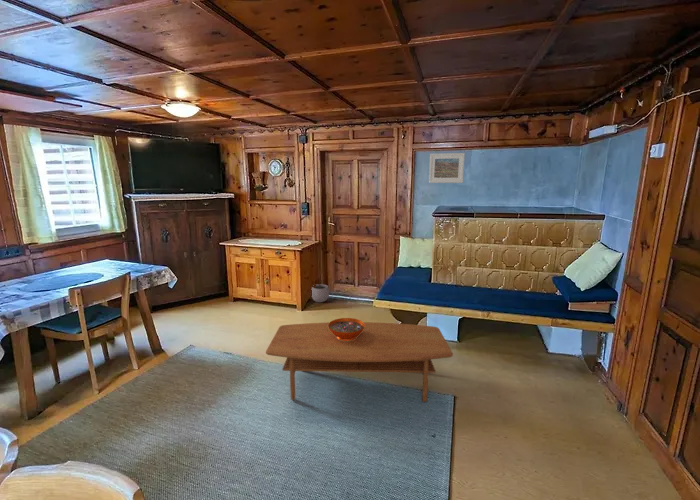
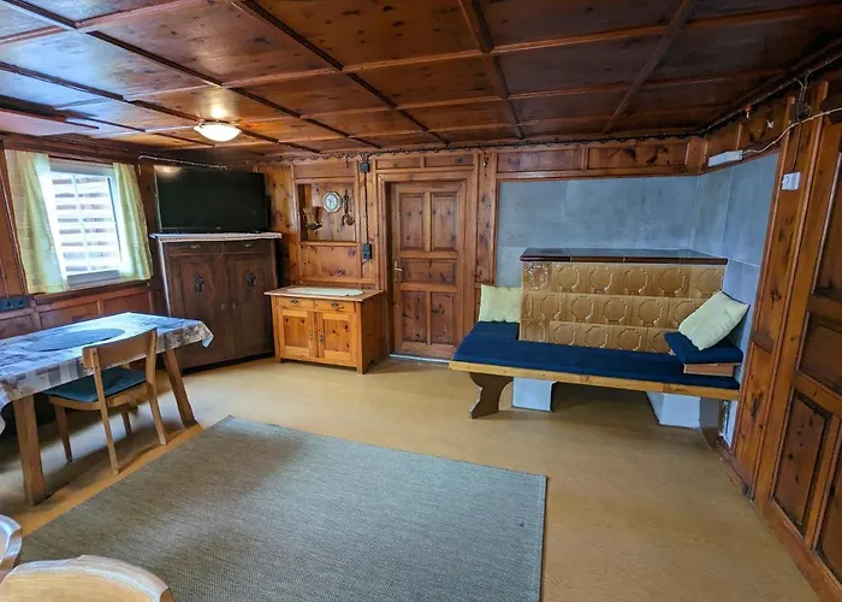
- coffee table [265,321,454,403]
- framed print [428,152,466,184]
- decorative bowl [328,317,365,341]
- plant pot [311,280,330,303]
